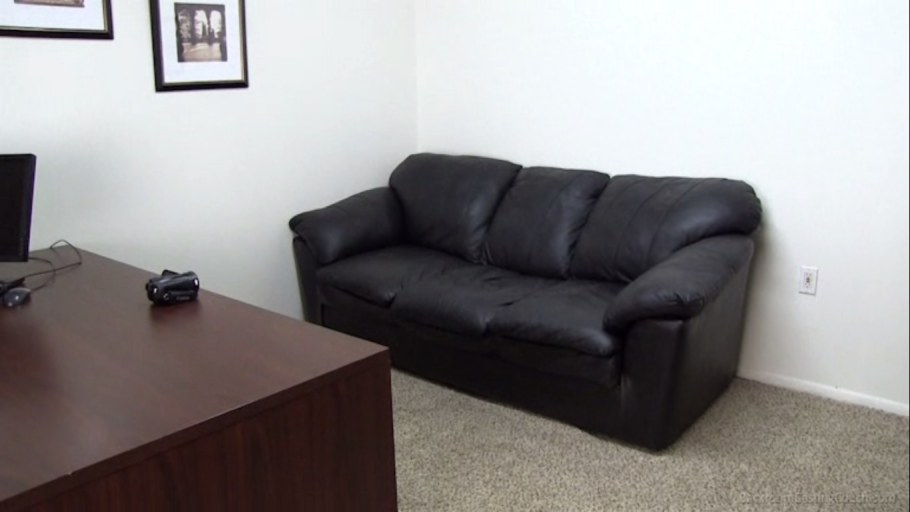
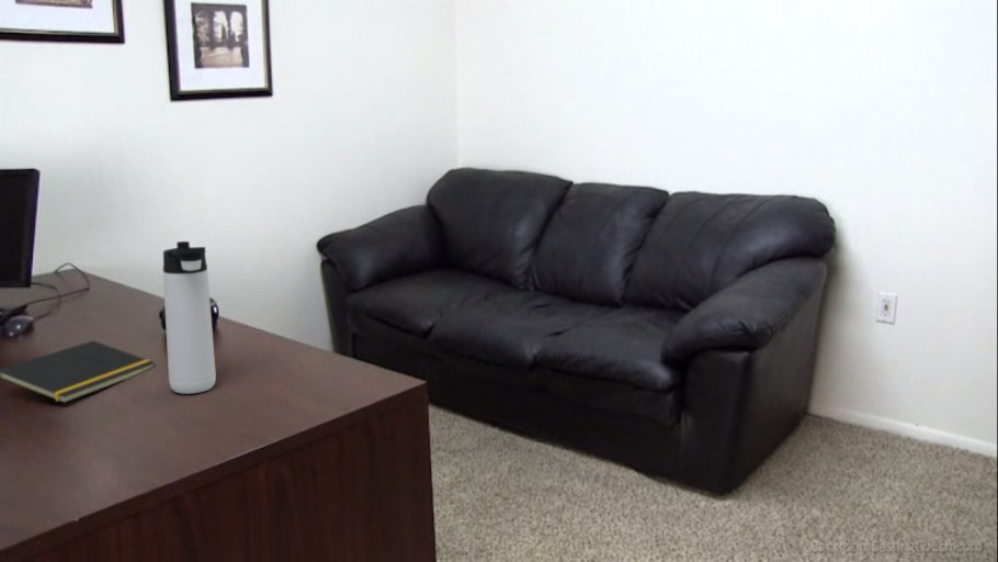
+ thermos bottle [162,240,217,395]
+ notepad [0,339,157,404]
